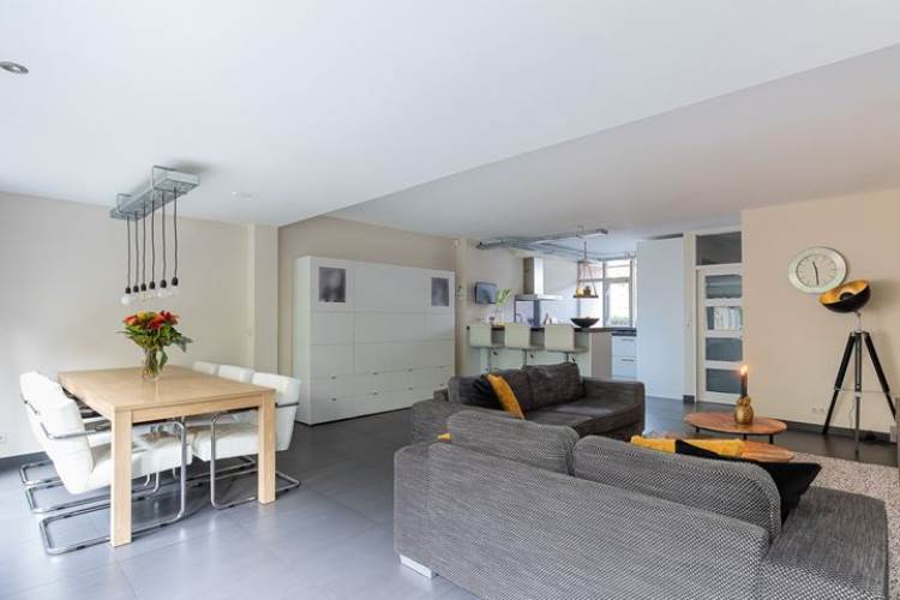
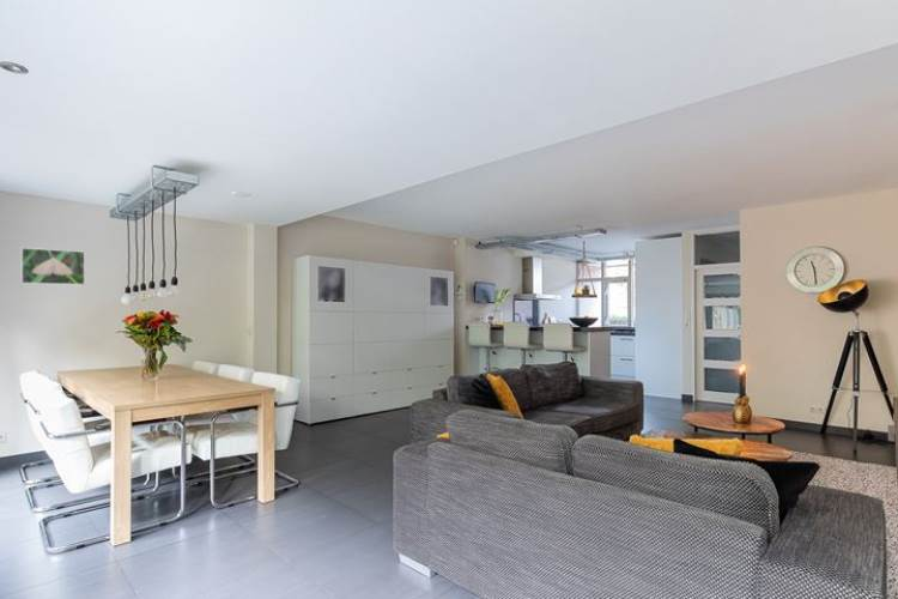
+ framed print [20,247,86,286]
